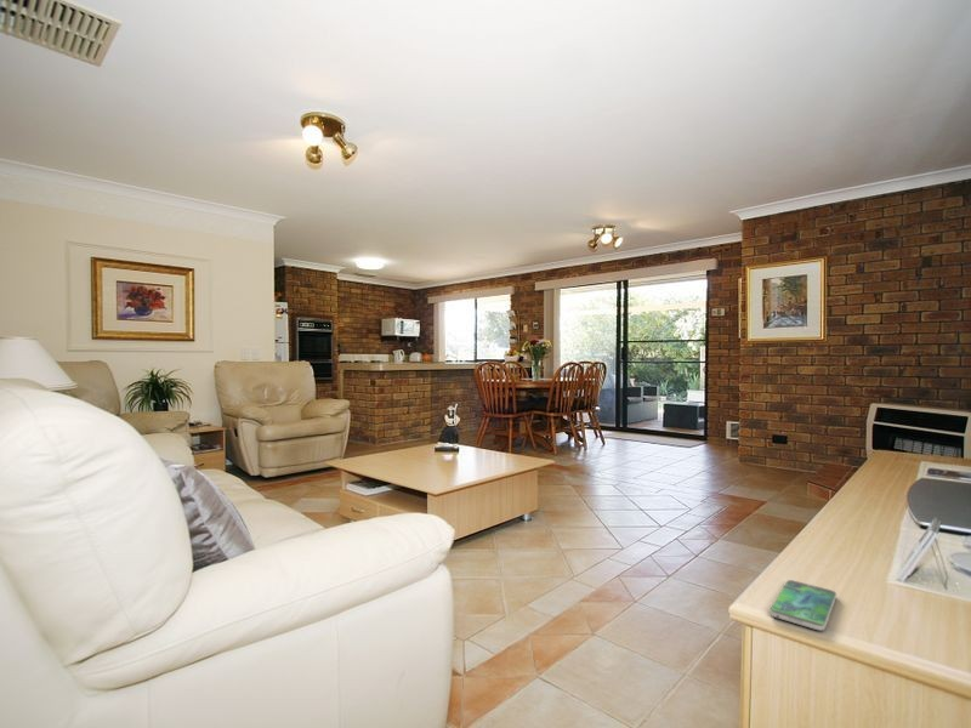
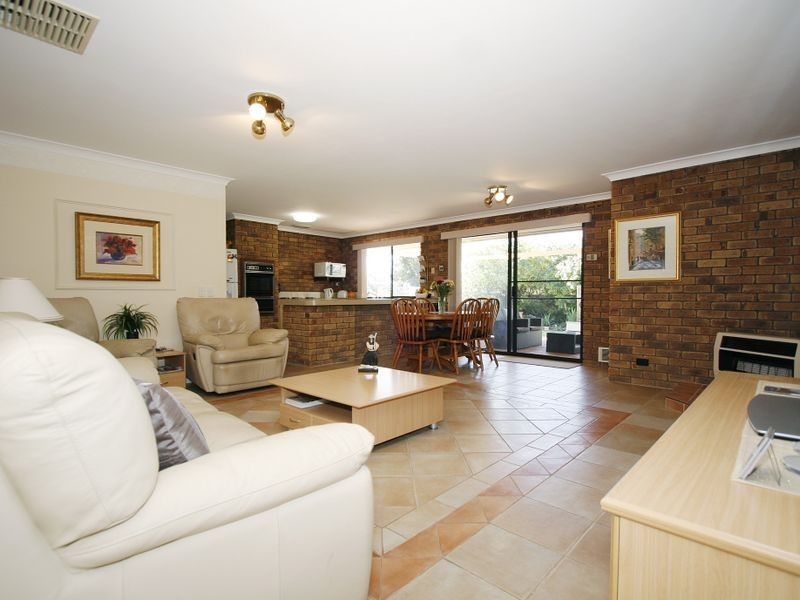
- smartphone [768,579,837,632]
